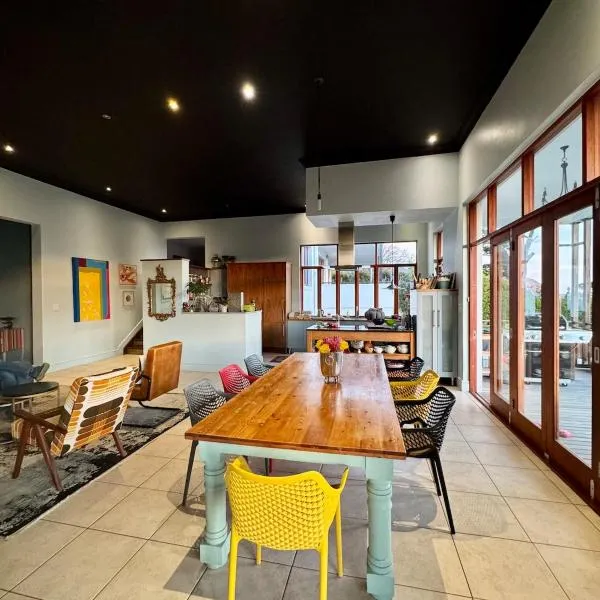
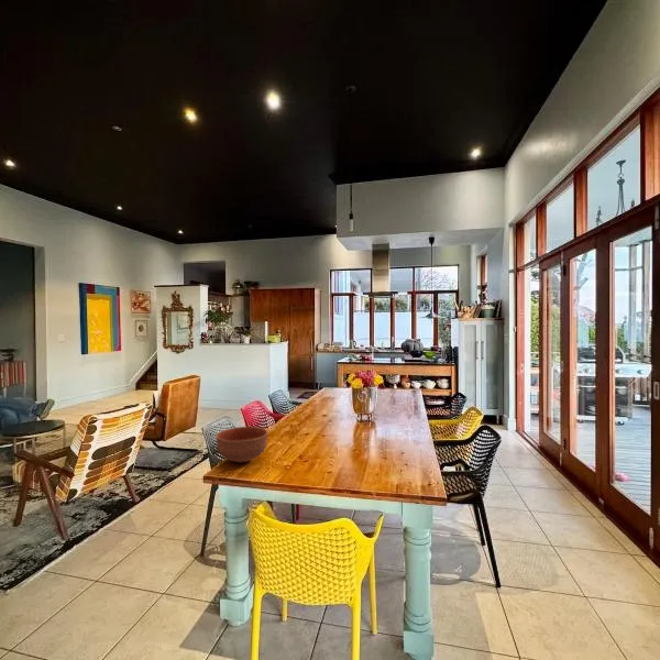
+ bowl [215,426,270,463]
